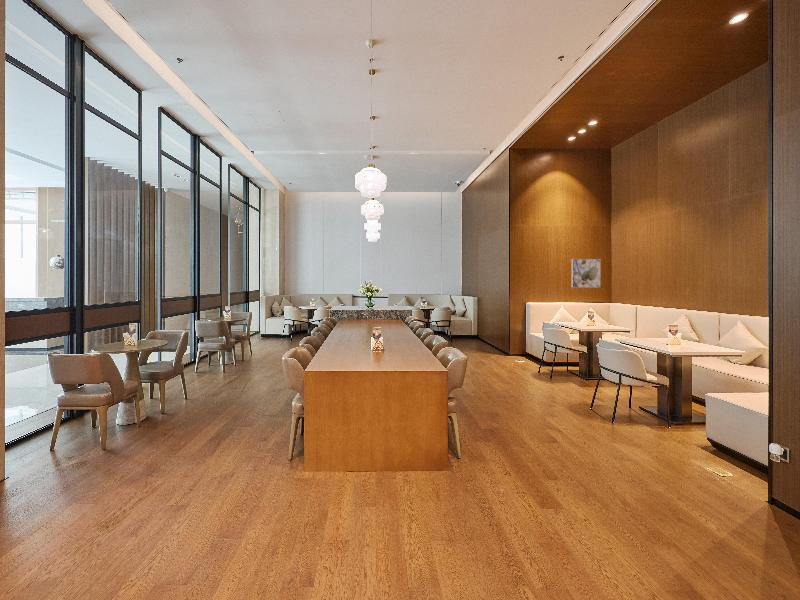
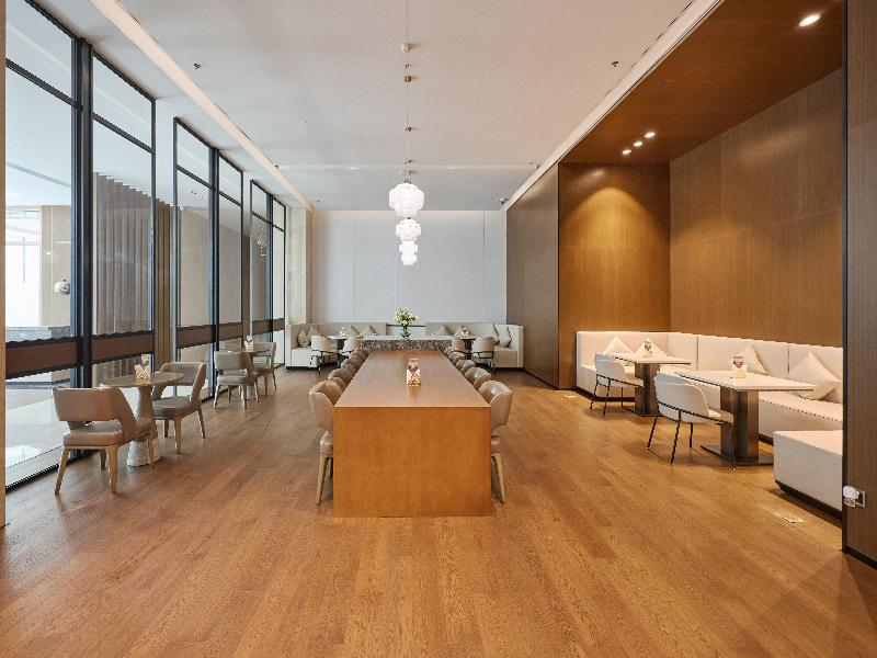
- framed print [571,258,602,289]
